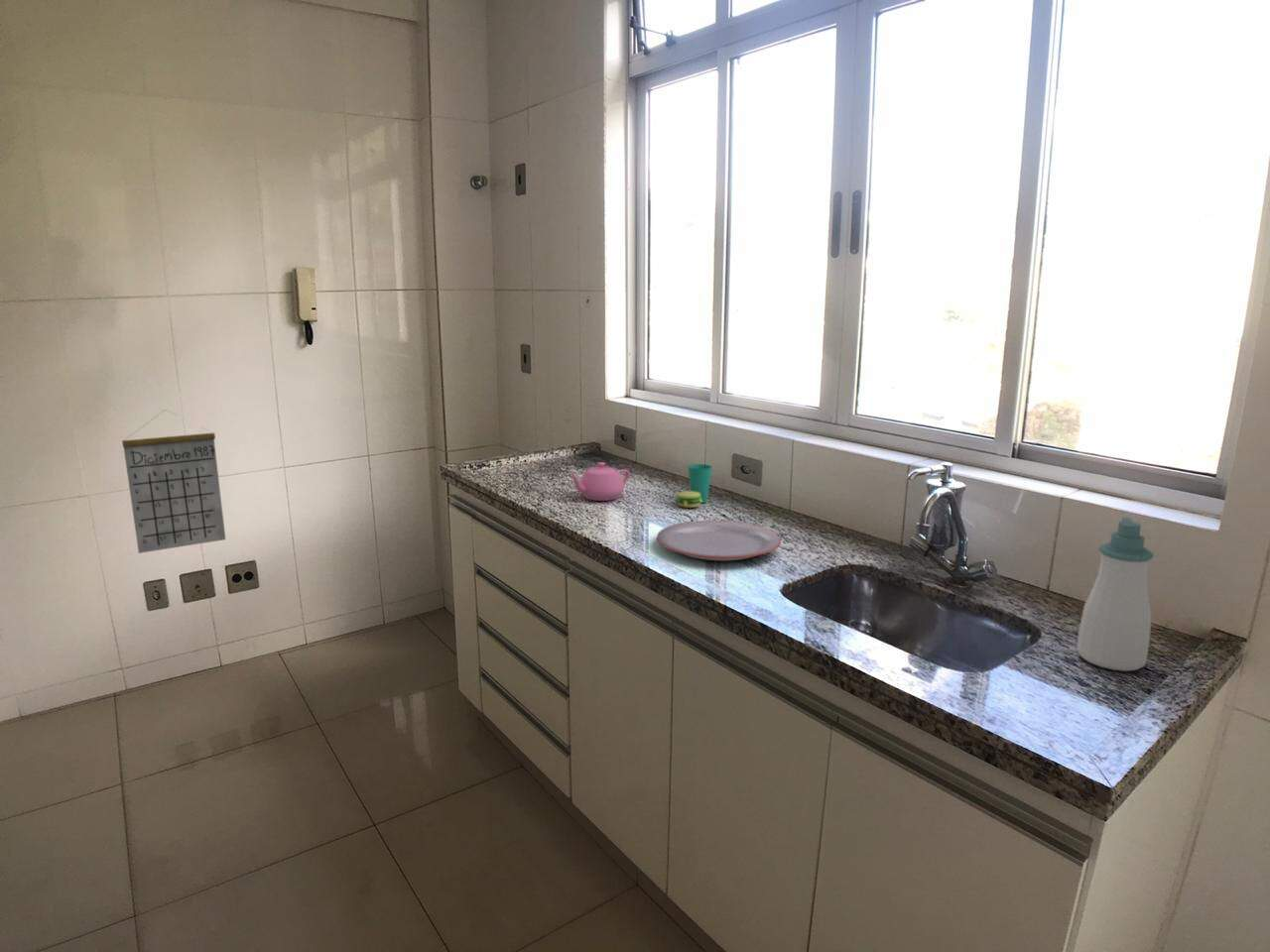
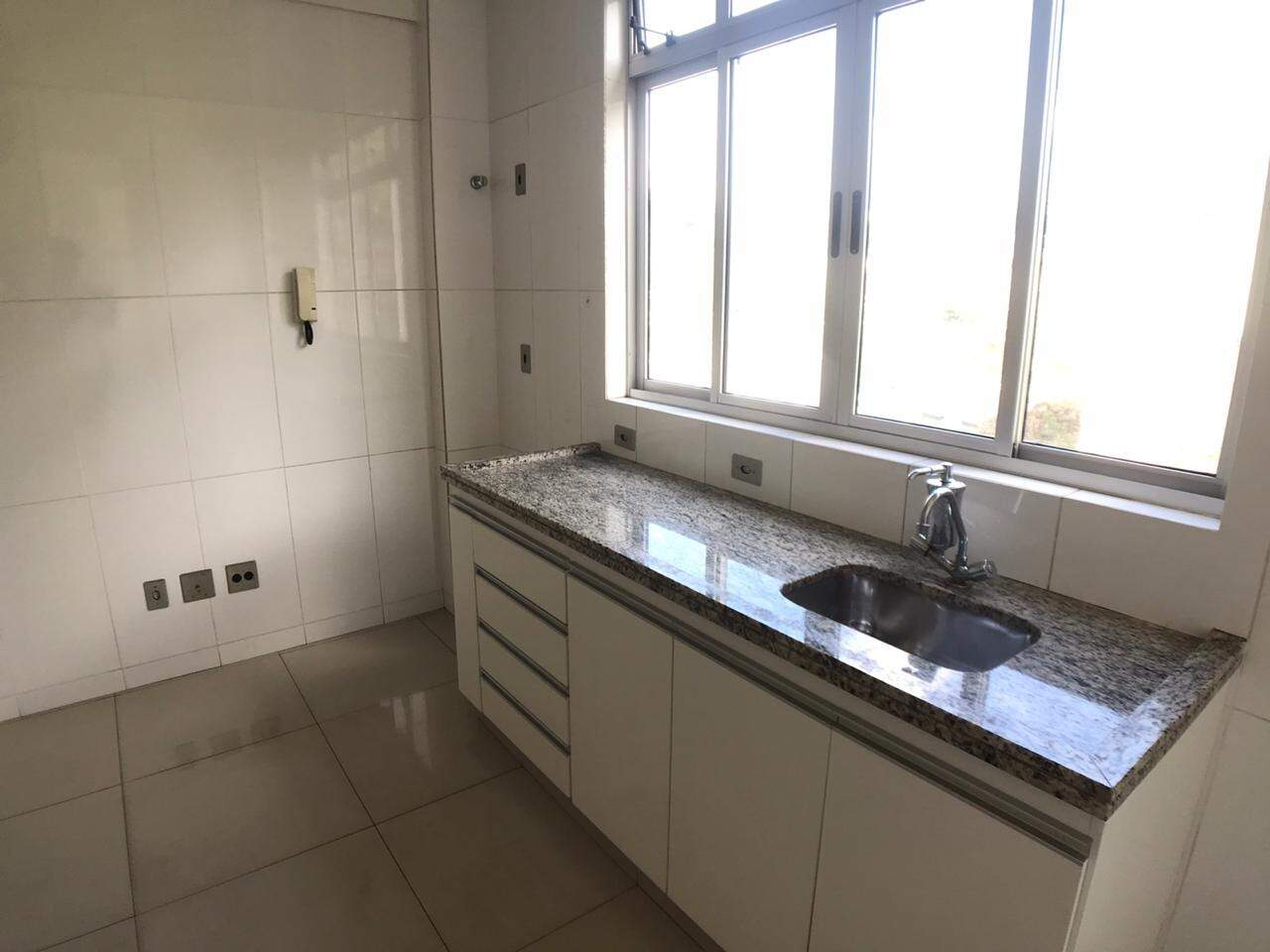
- soap bottle [1076,517,1155,672]
- plate [656,520,782,561]
- teapot [568,461,631,502]
- cup [675,463,713,509]
- calendar [121,409,226,554]
